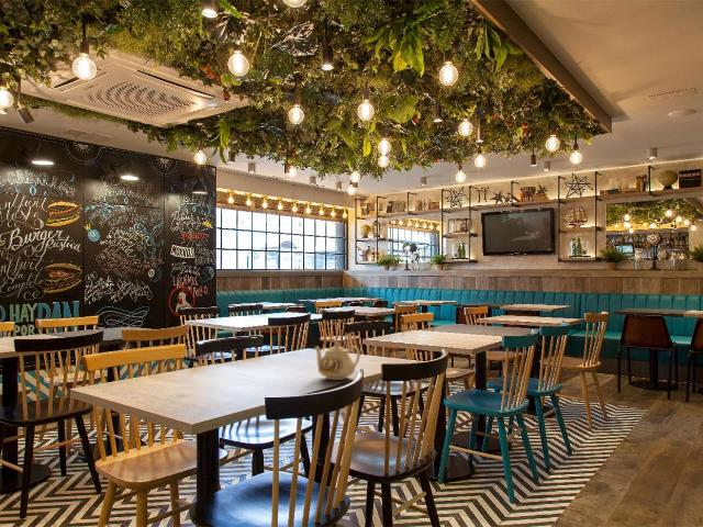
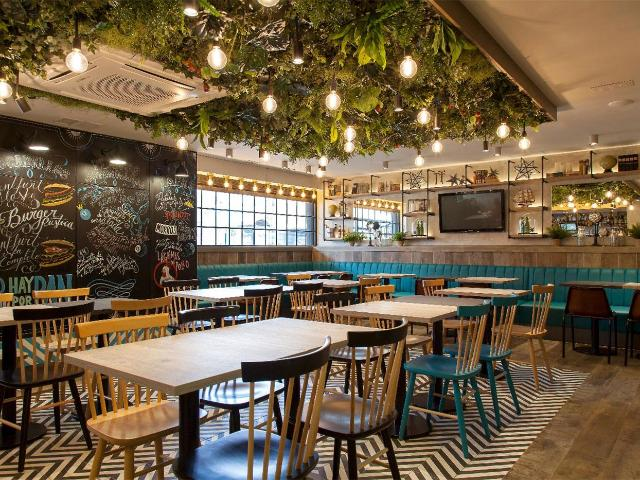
- teapot [313,339,361,381]
